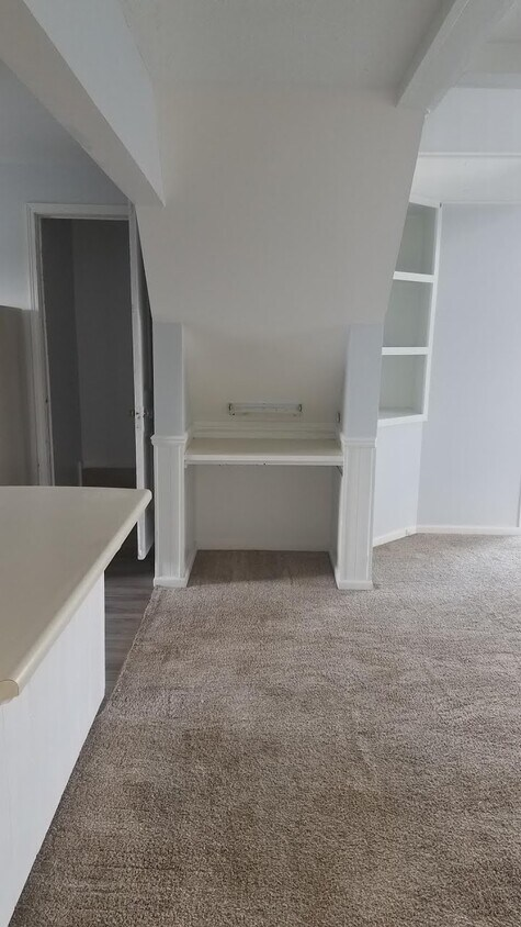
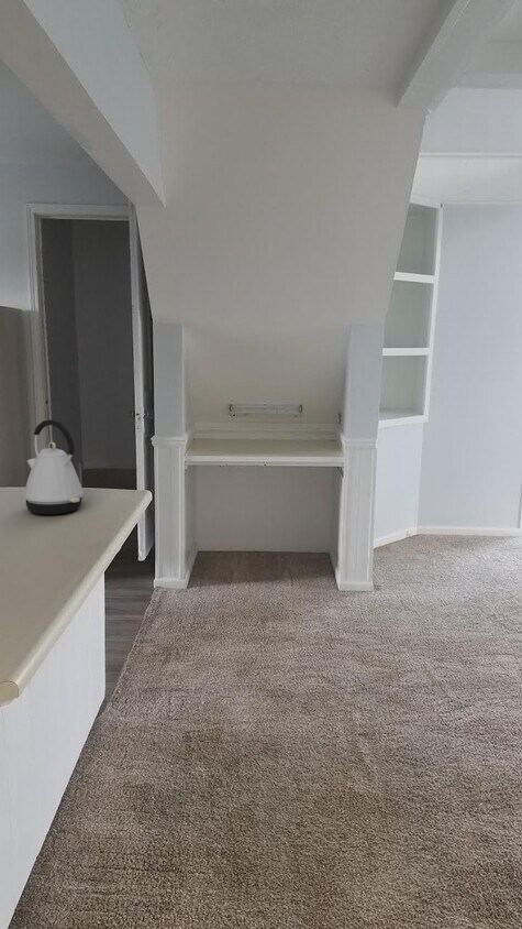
+ kettle [23,418,85,515]
